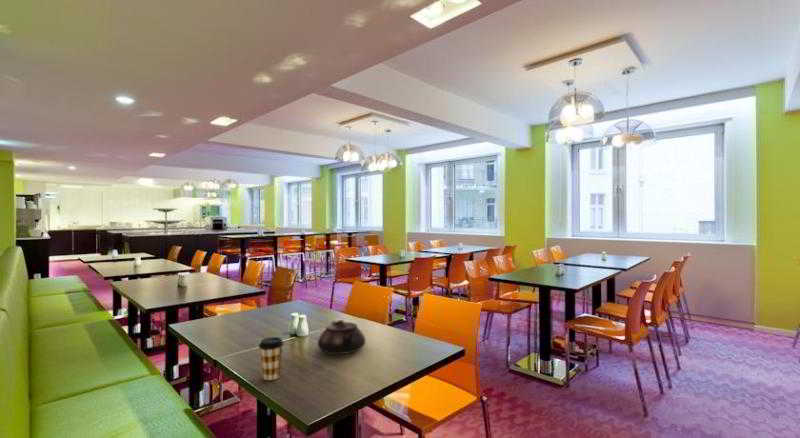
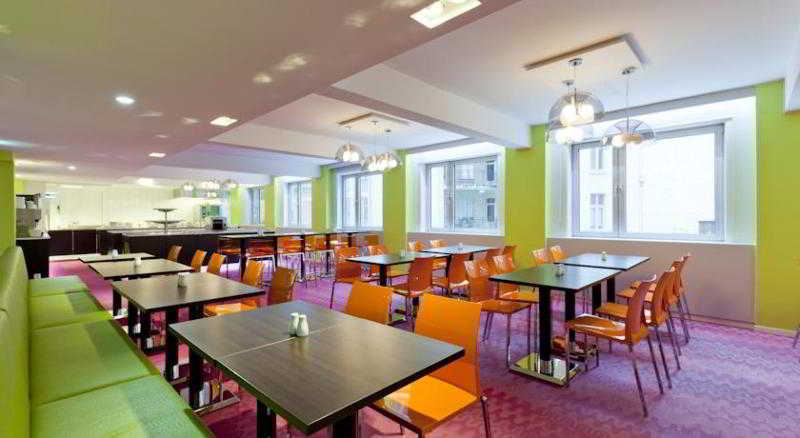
- coffee cup [258,336,285,381]
- teapot [317,319,367,356]
